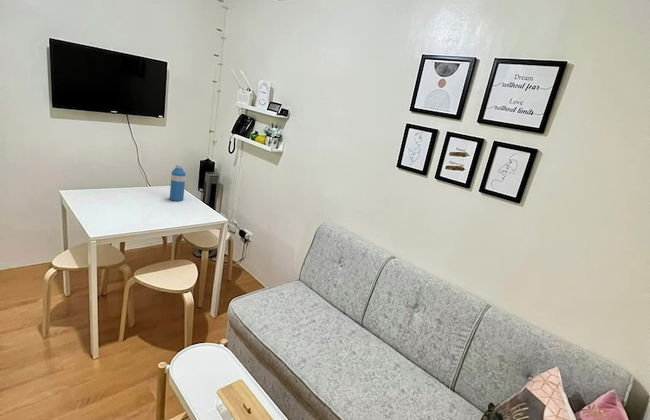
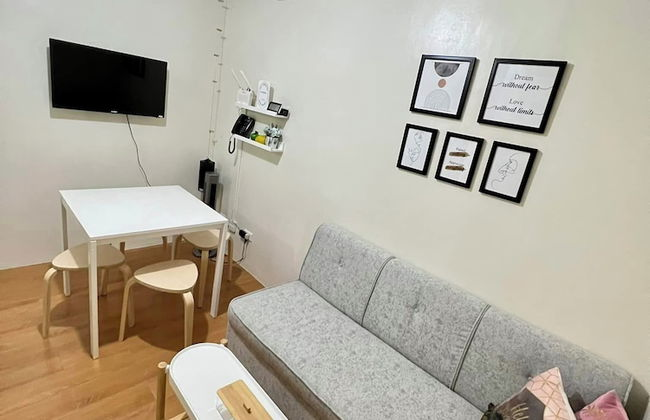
- water bottle [169,164,187,202]
